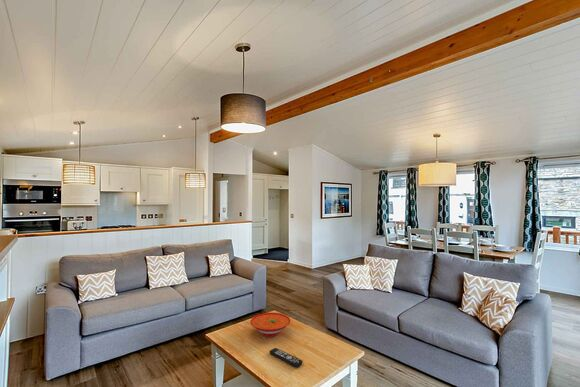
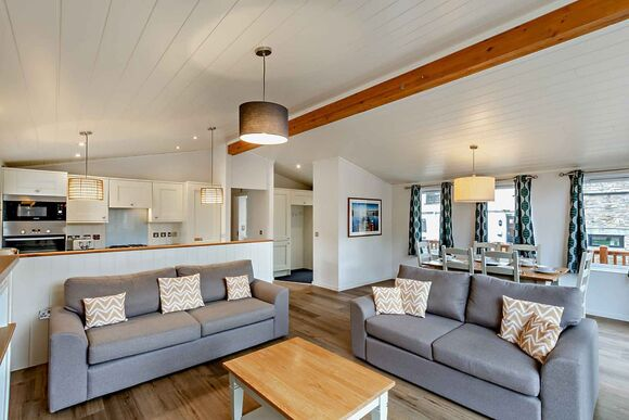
- remote control [269,347,304,368]
- bowl [249,312,291,338]
